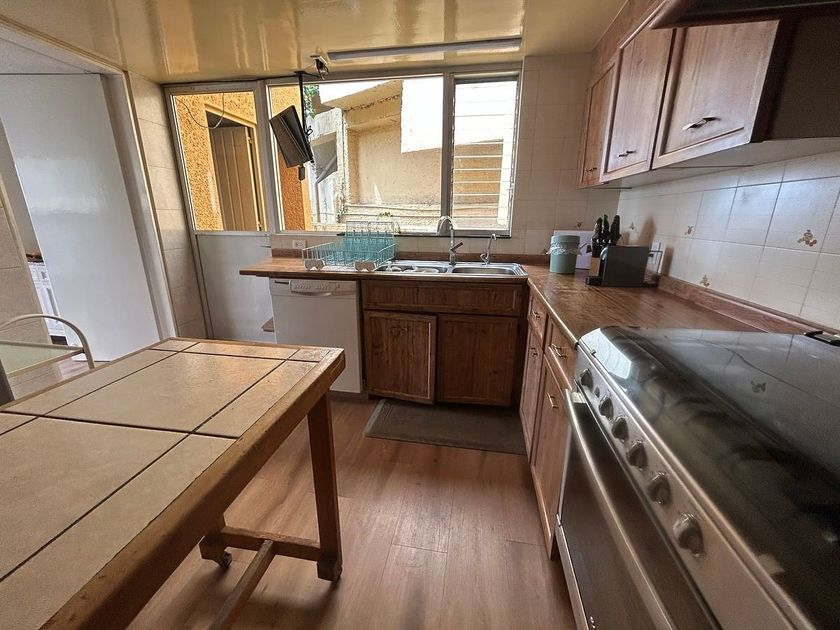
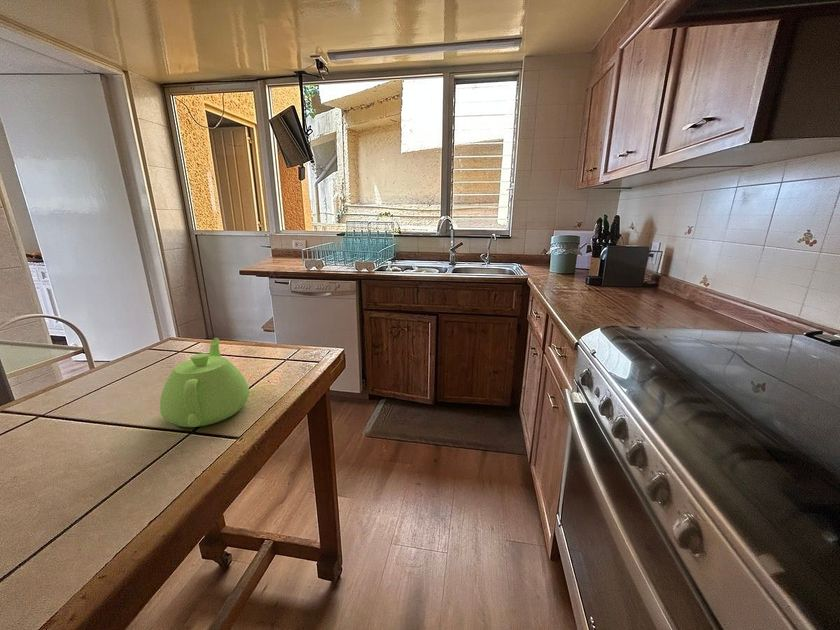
+ teapot [159,337,251,428]
